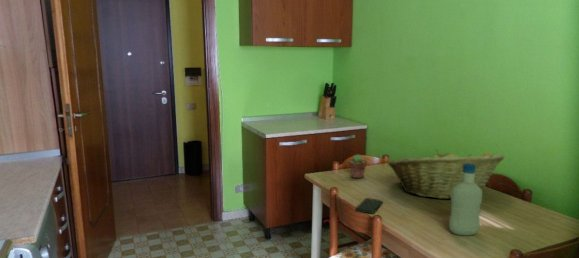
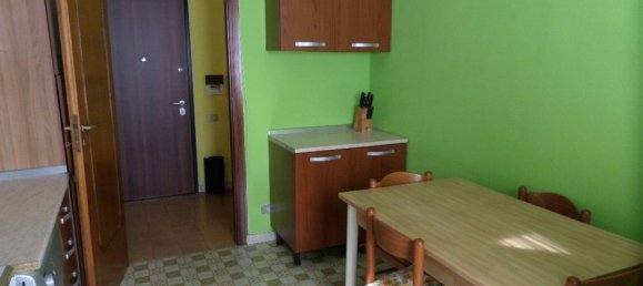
- fruit basket [387,148,505,200]
- smartphone [355,197,384,215]
- potted succulent [348,154,368,179]
- bottle [448,163,483,236]
